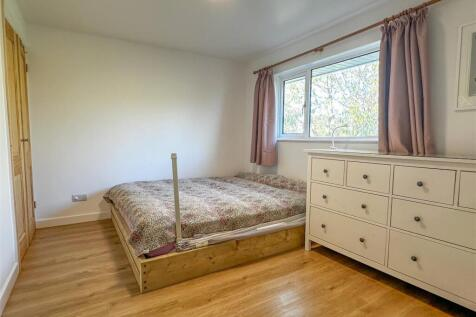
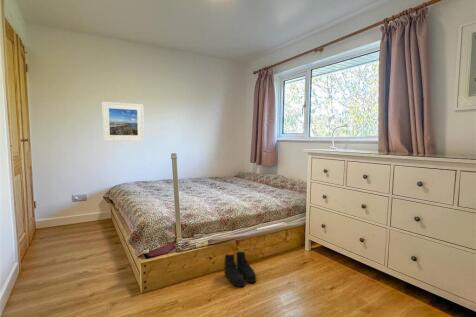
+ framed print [101,101,145,142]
+ boots [224,250,257,288]
